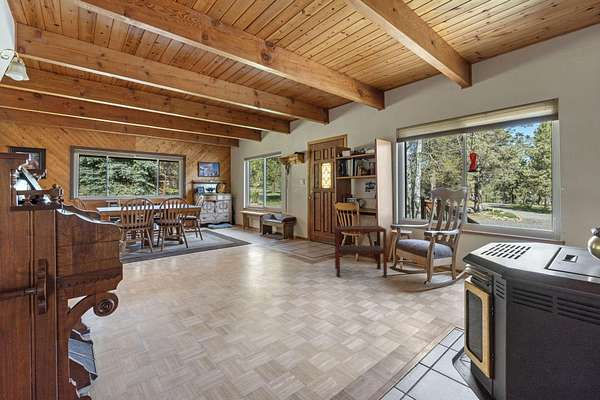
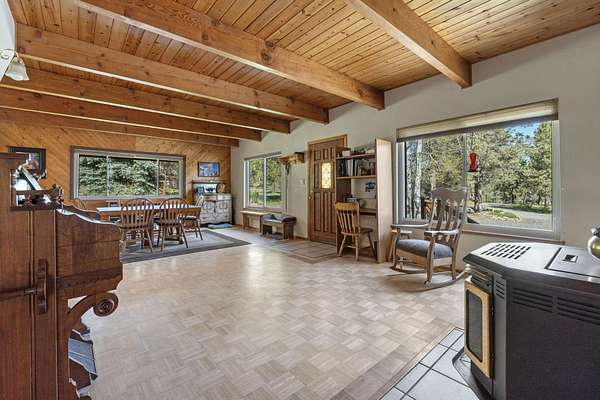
- side table [334,225,388,278]
